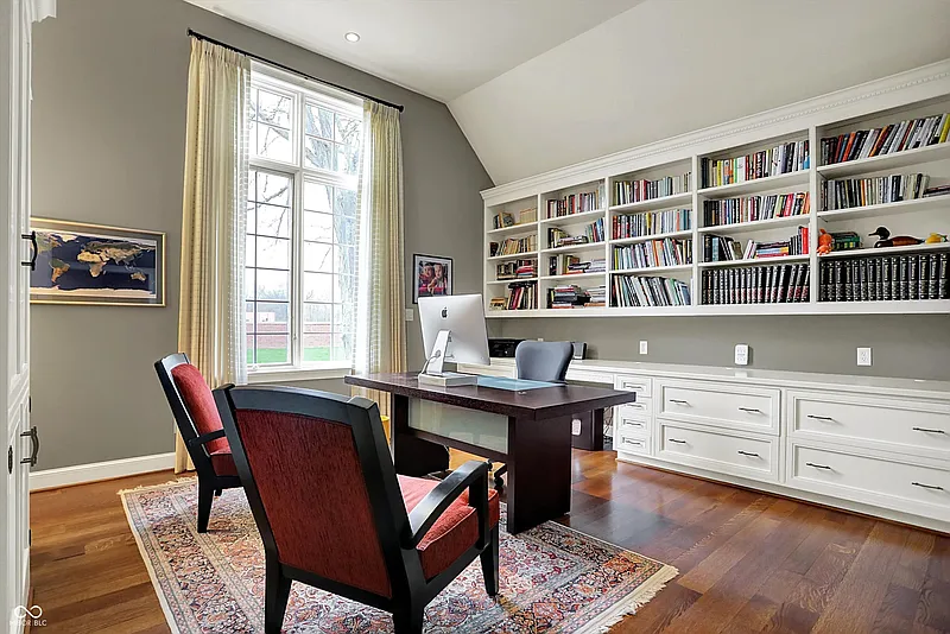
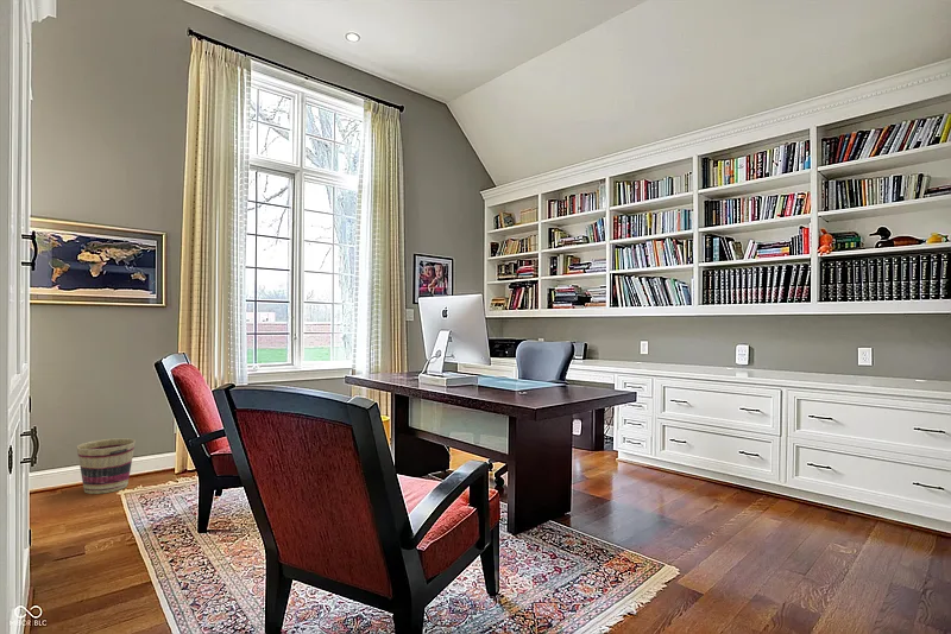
+ basket [76,437,137,495]
